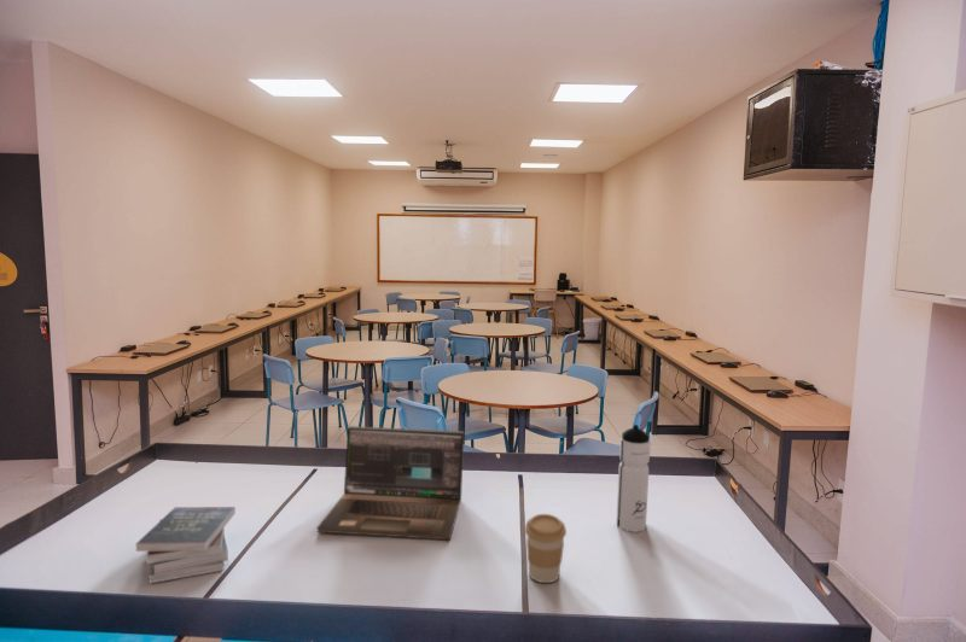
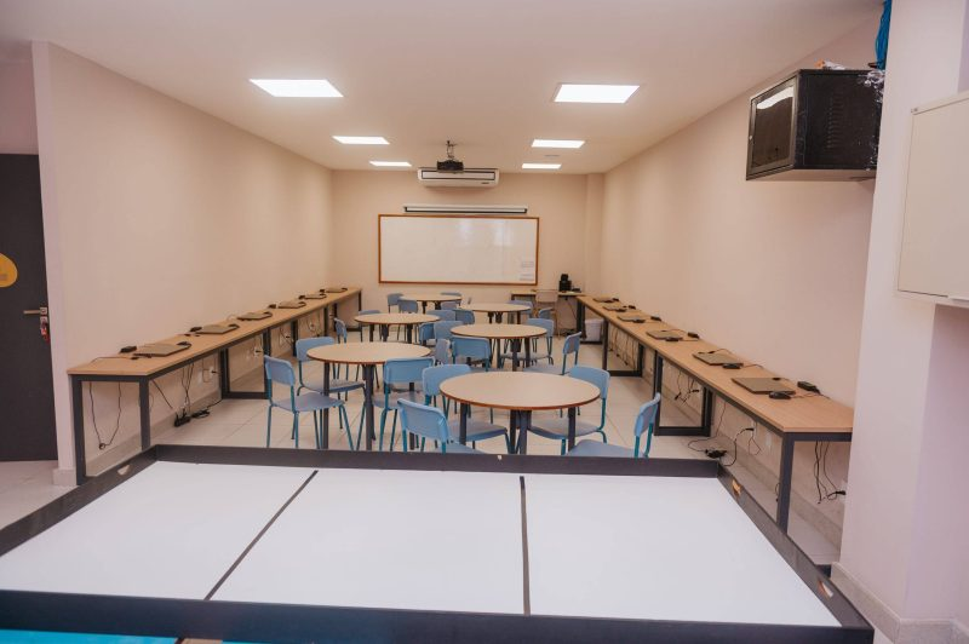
- water bottle [615,424,652,533]
- laptop [316,425,465,541]
- coffee cup [524,513,568,584]
- book [135,506,237,584]
